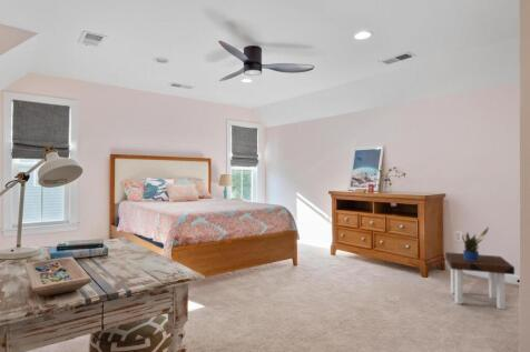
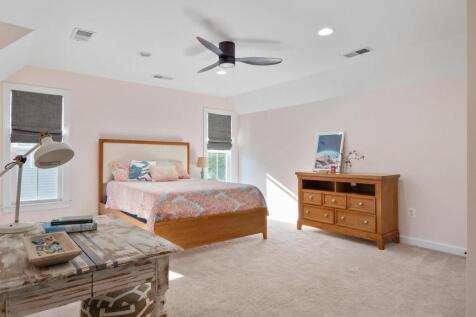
- side table [444,251,516,311]
- potted plant [461,225,490,261]
